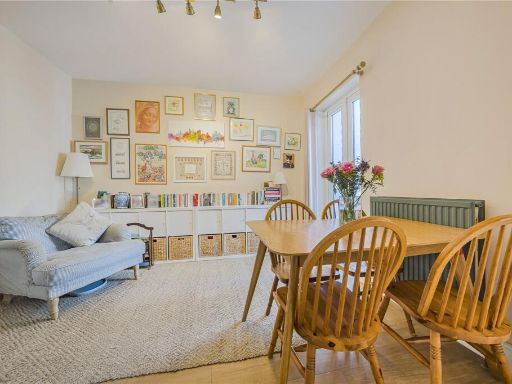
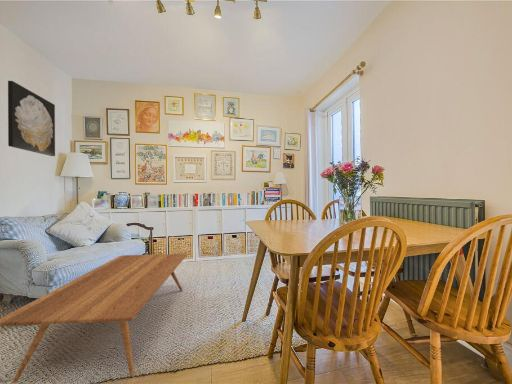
+ wall art [7,80,56,157]
+ coffee table [0,253,188,384]
